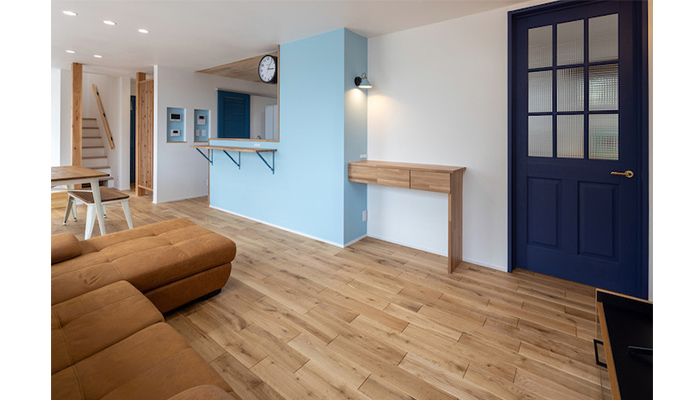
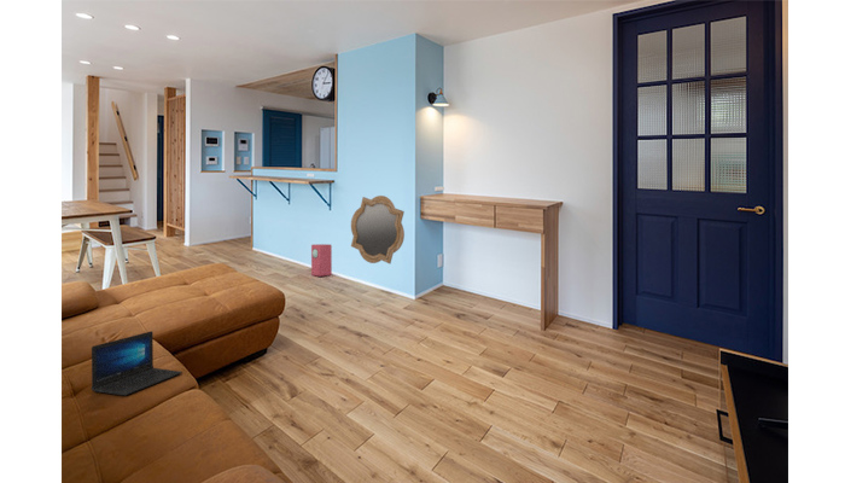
+ laptop [91,331,183,396]
+ mirror [350,194,406,264]
+ speaker [310,243,333,278]
